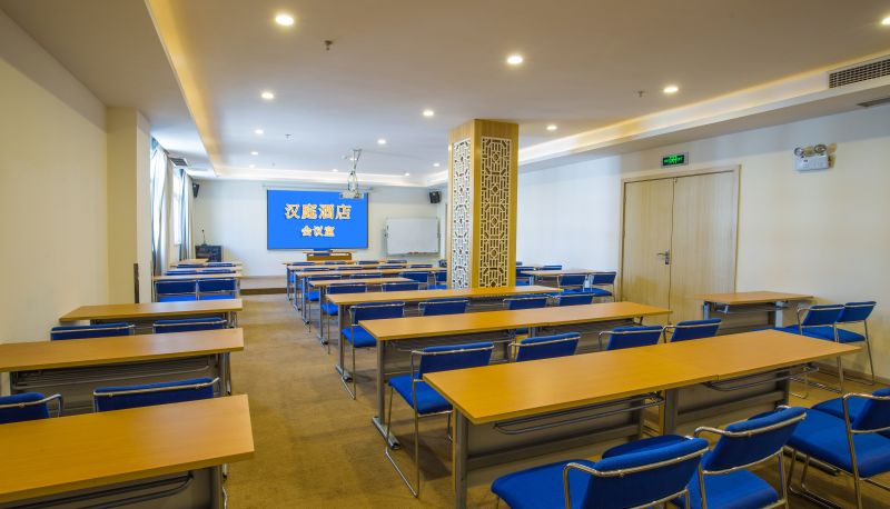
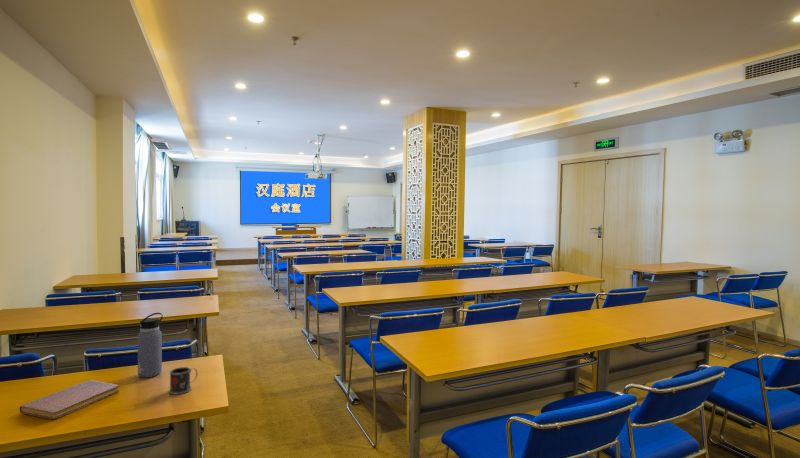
+ notebook [19,379,120,420]
+ water bottle [137,312,164,378]
+ mug [168,366,199,395]
